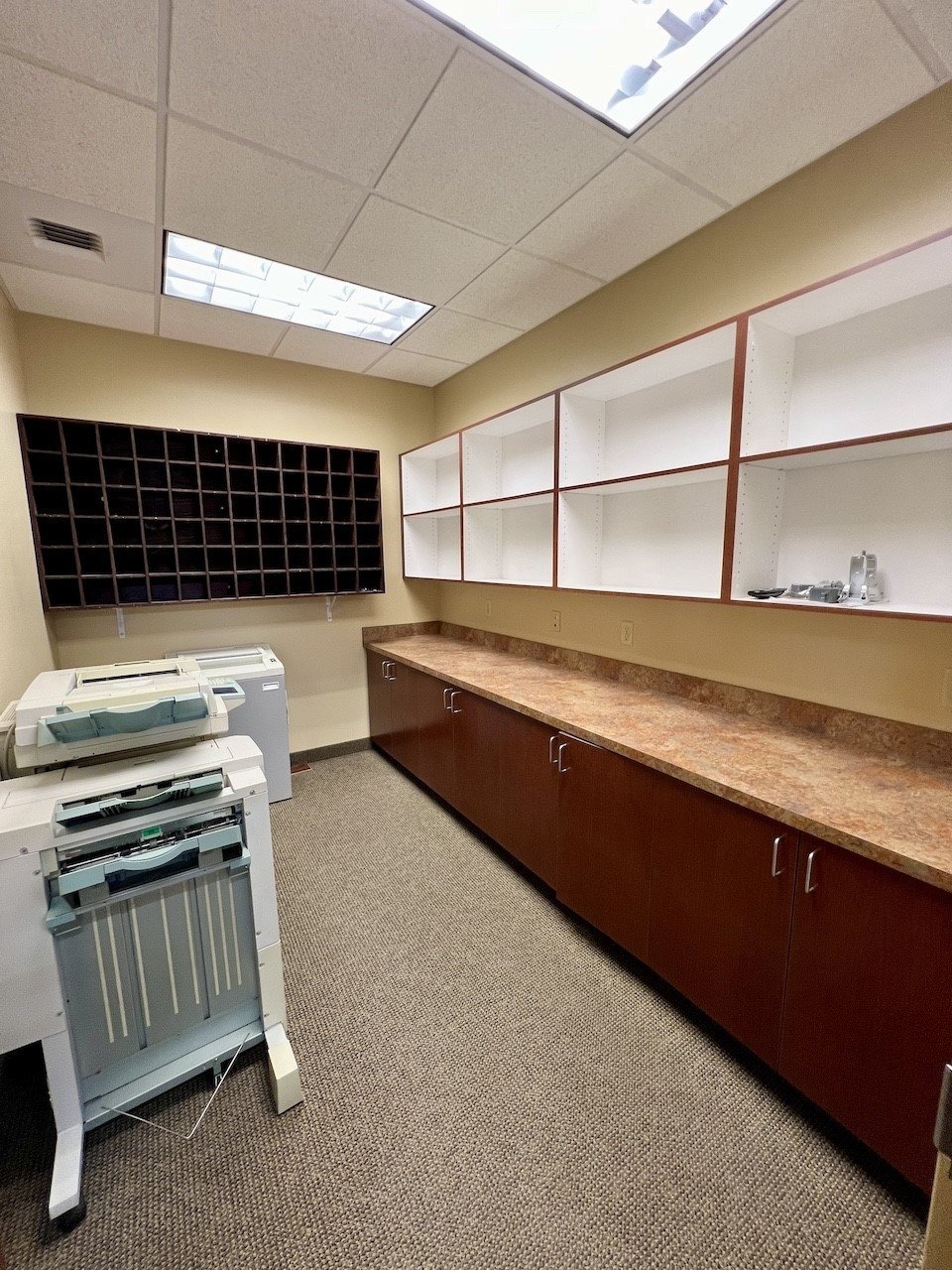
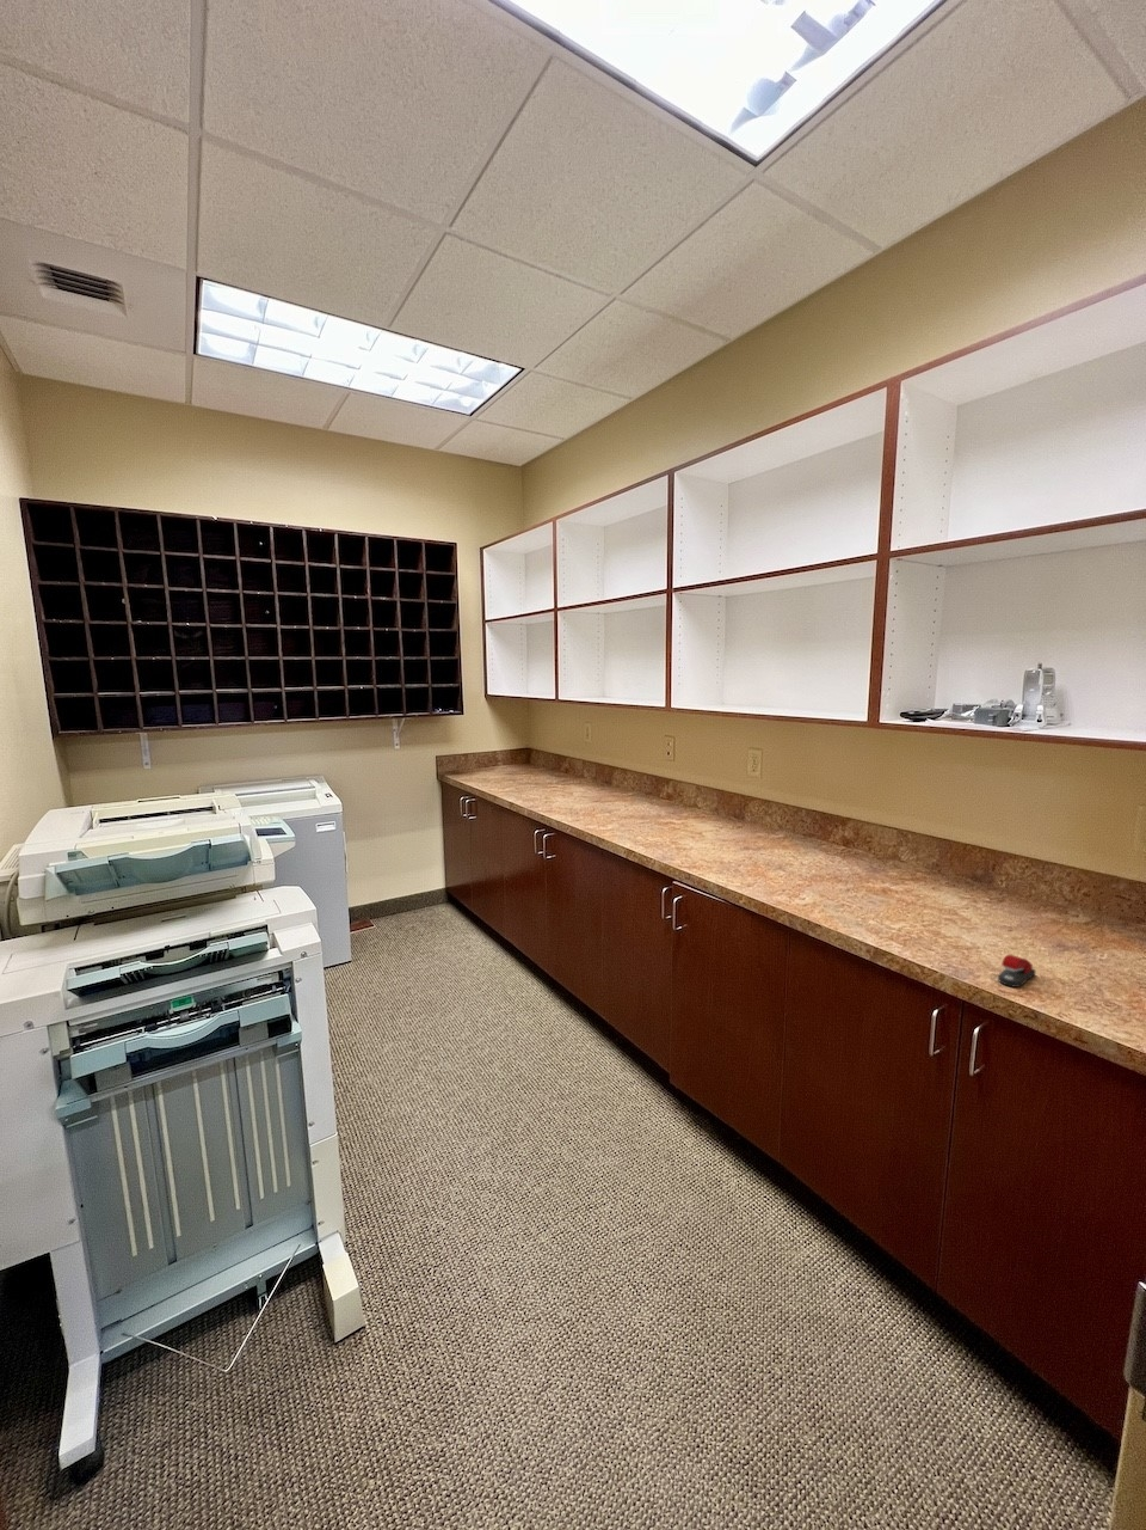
+ stapler [997,954,1036,989]
